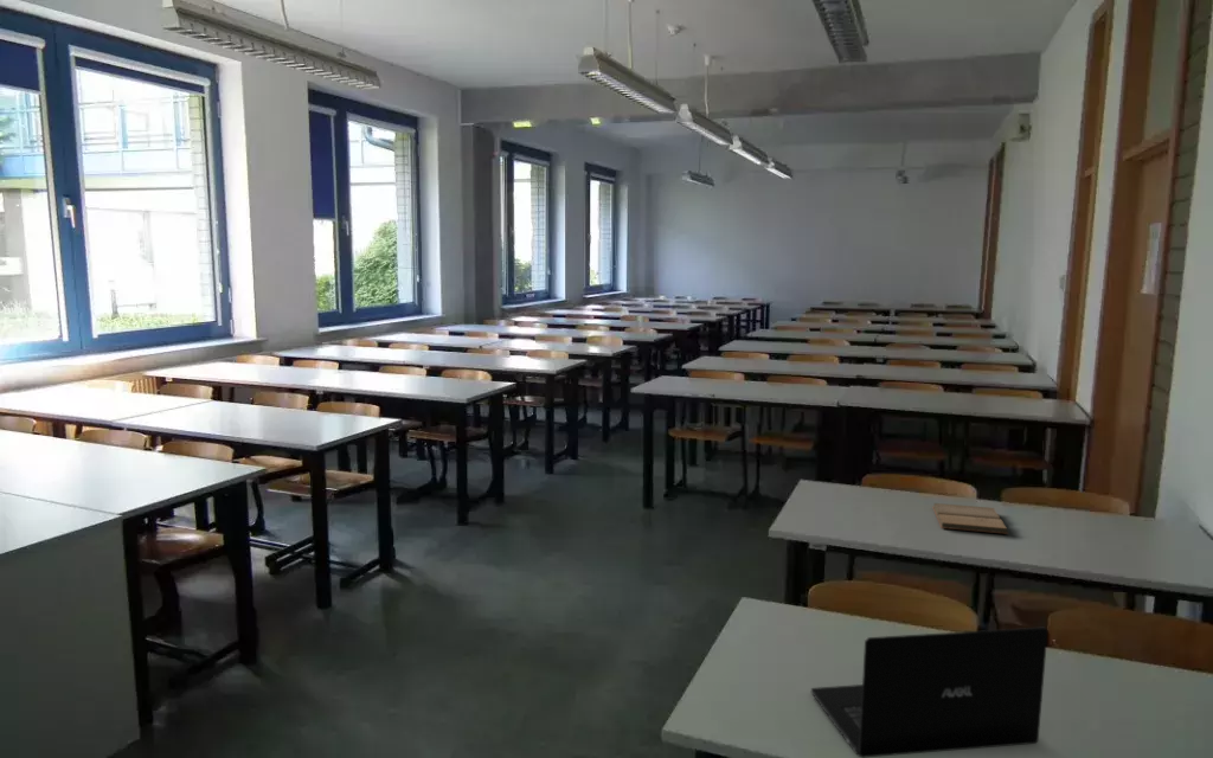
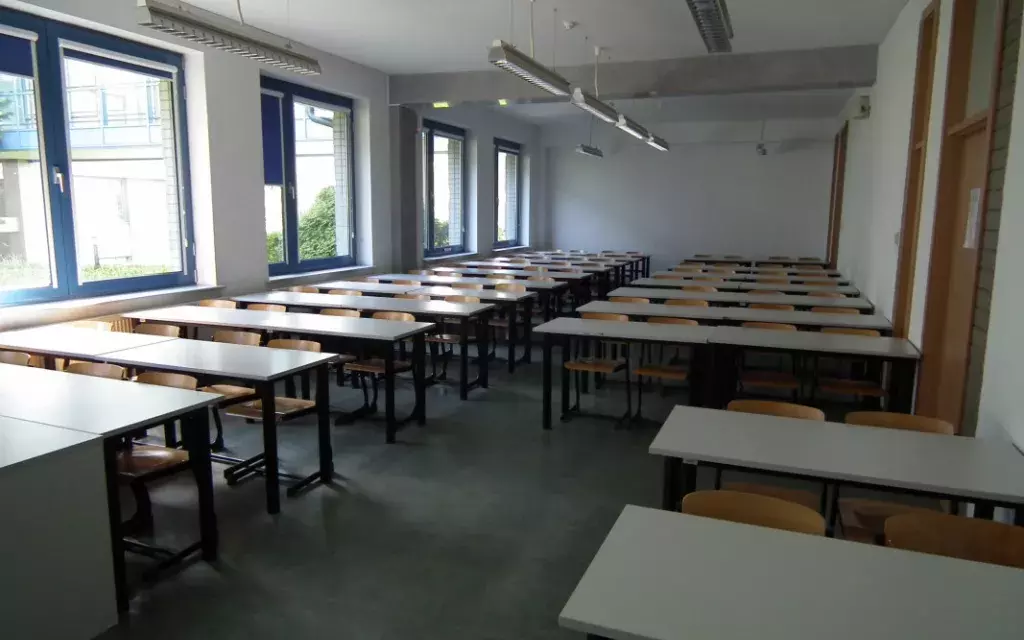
- laptop [810,627,1048,758]
- book [932,502,1009,535]
